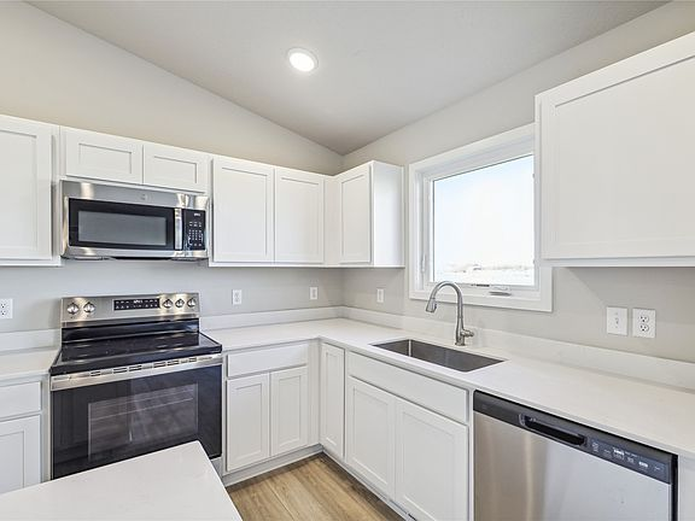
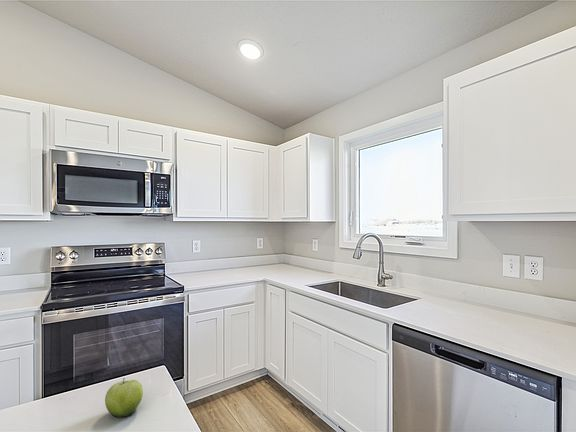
+ fruit [104,377,144,418]
